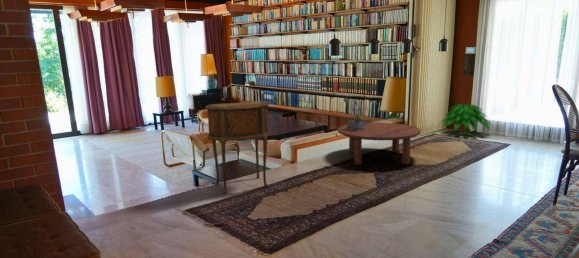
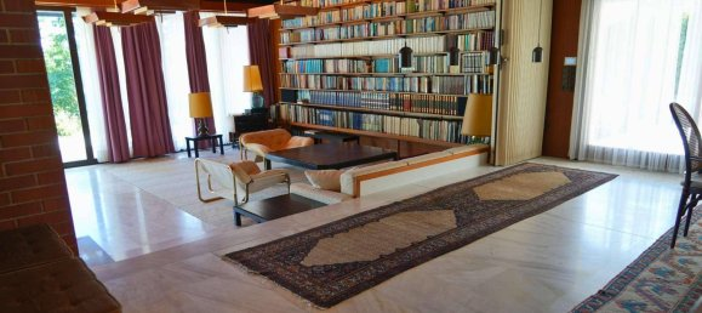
- indoor plant [439,103,493,136]
- coffee table [337,121,422,166]
- side table [204,100,271,195]
- potted plant [346,99,367,131]
